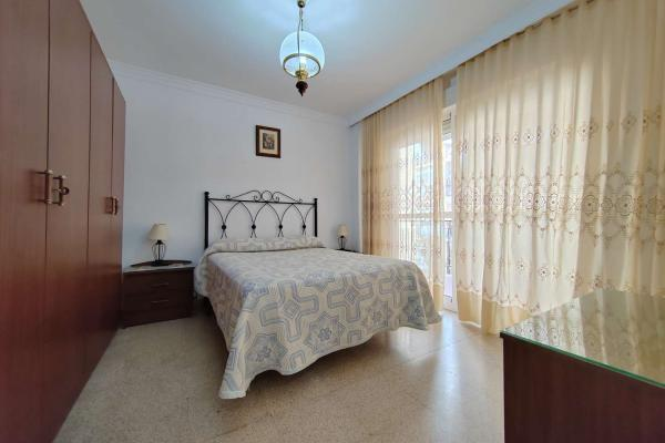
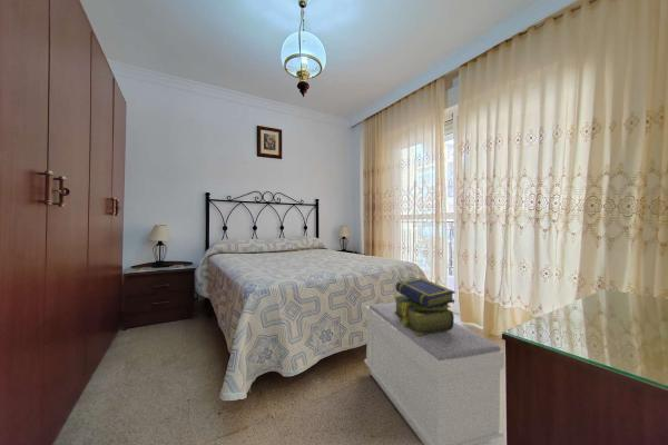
+ stack of books [393,277,456,335]
+ bench [364,301,505,445]
